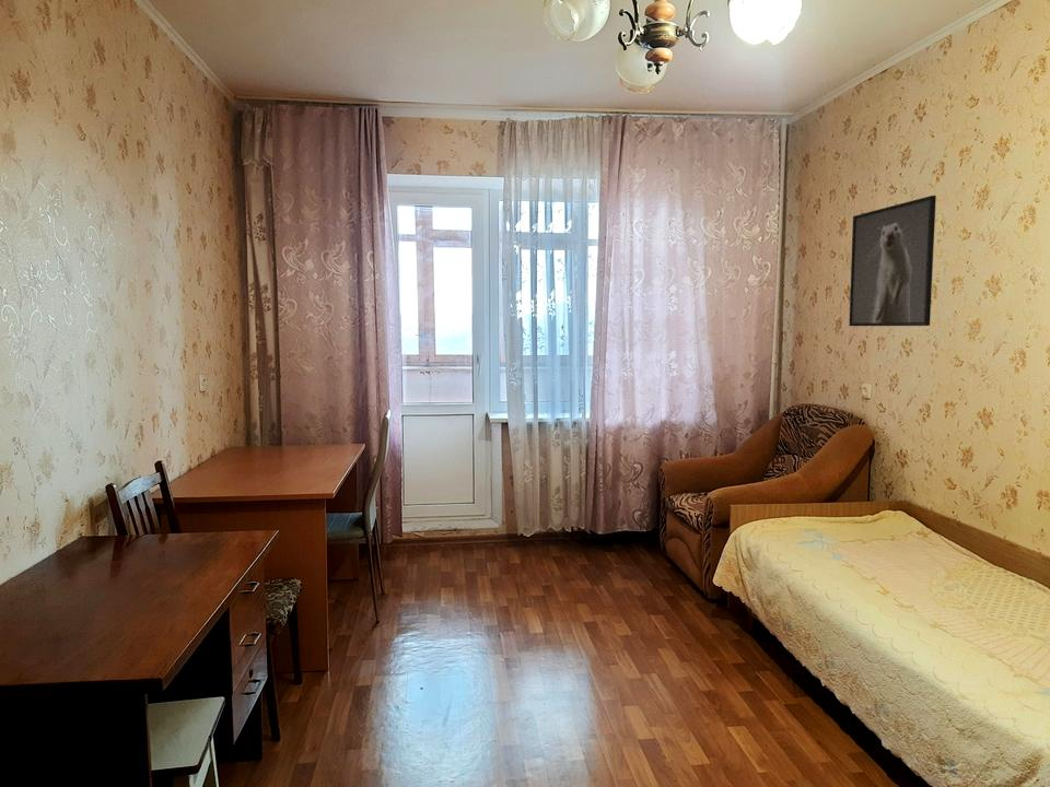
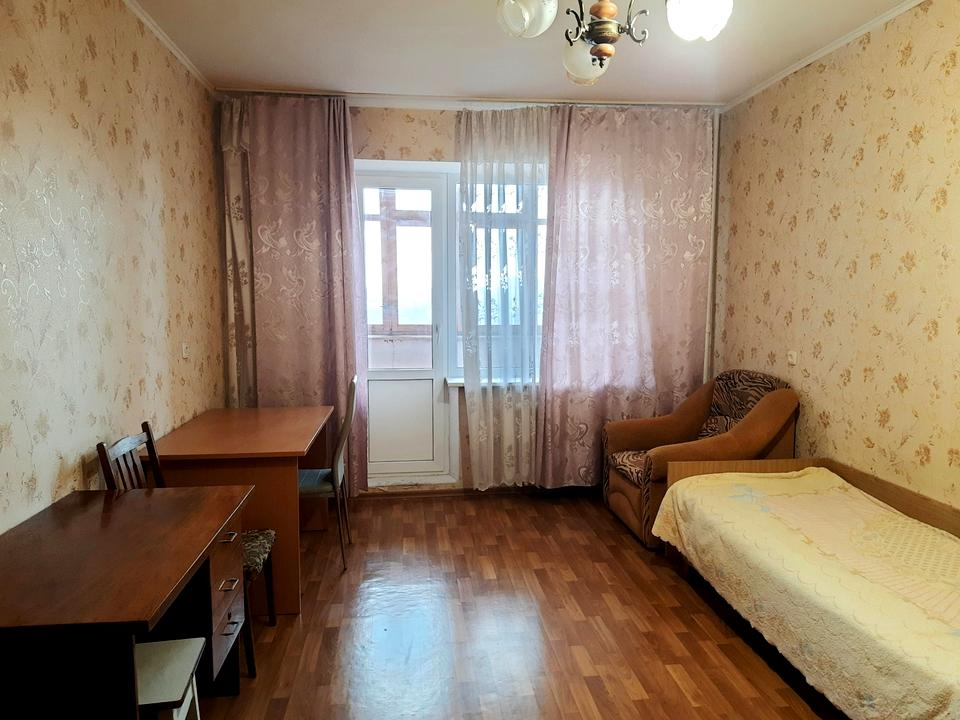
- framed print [848,195,937,327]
